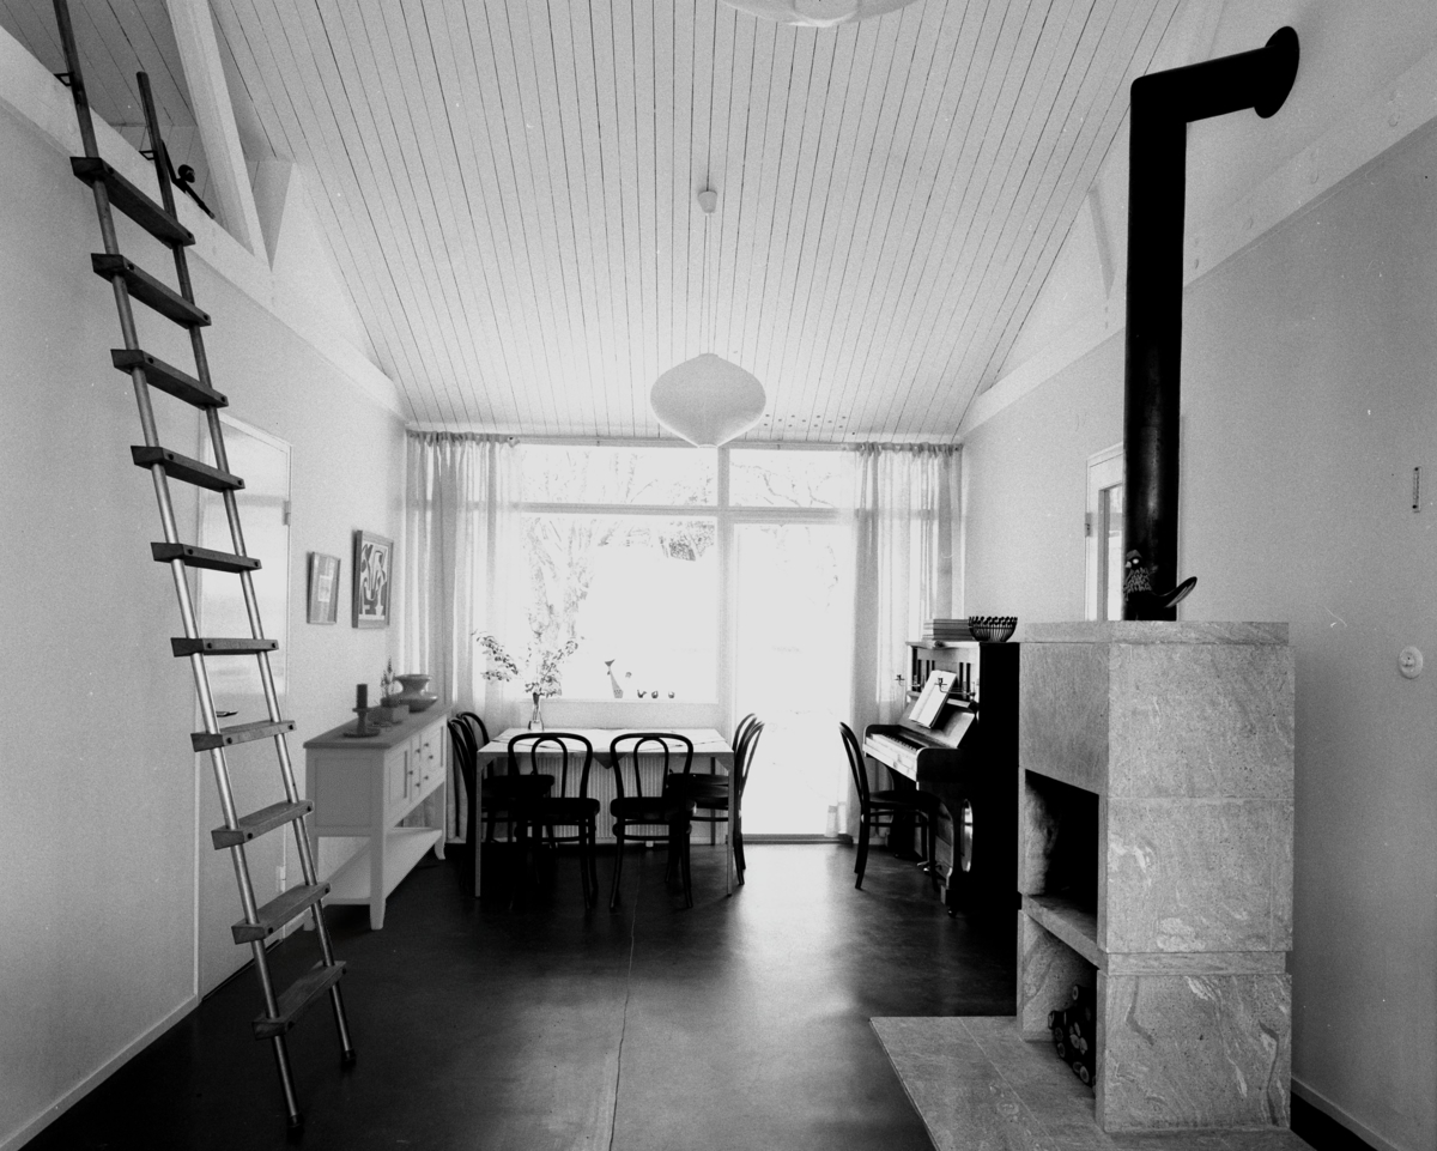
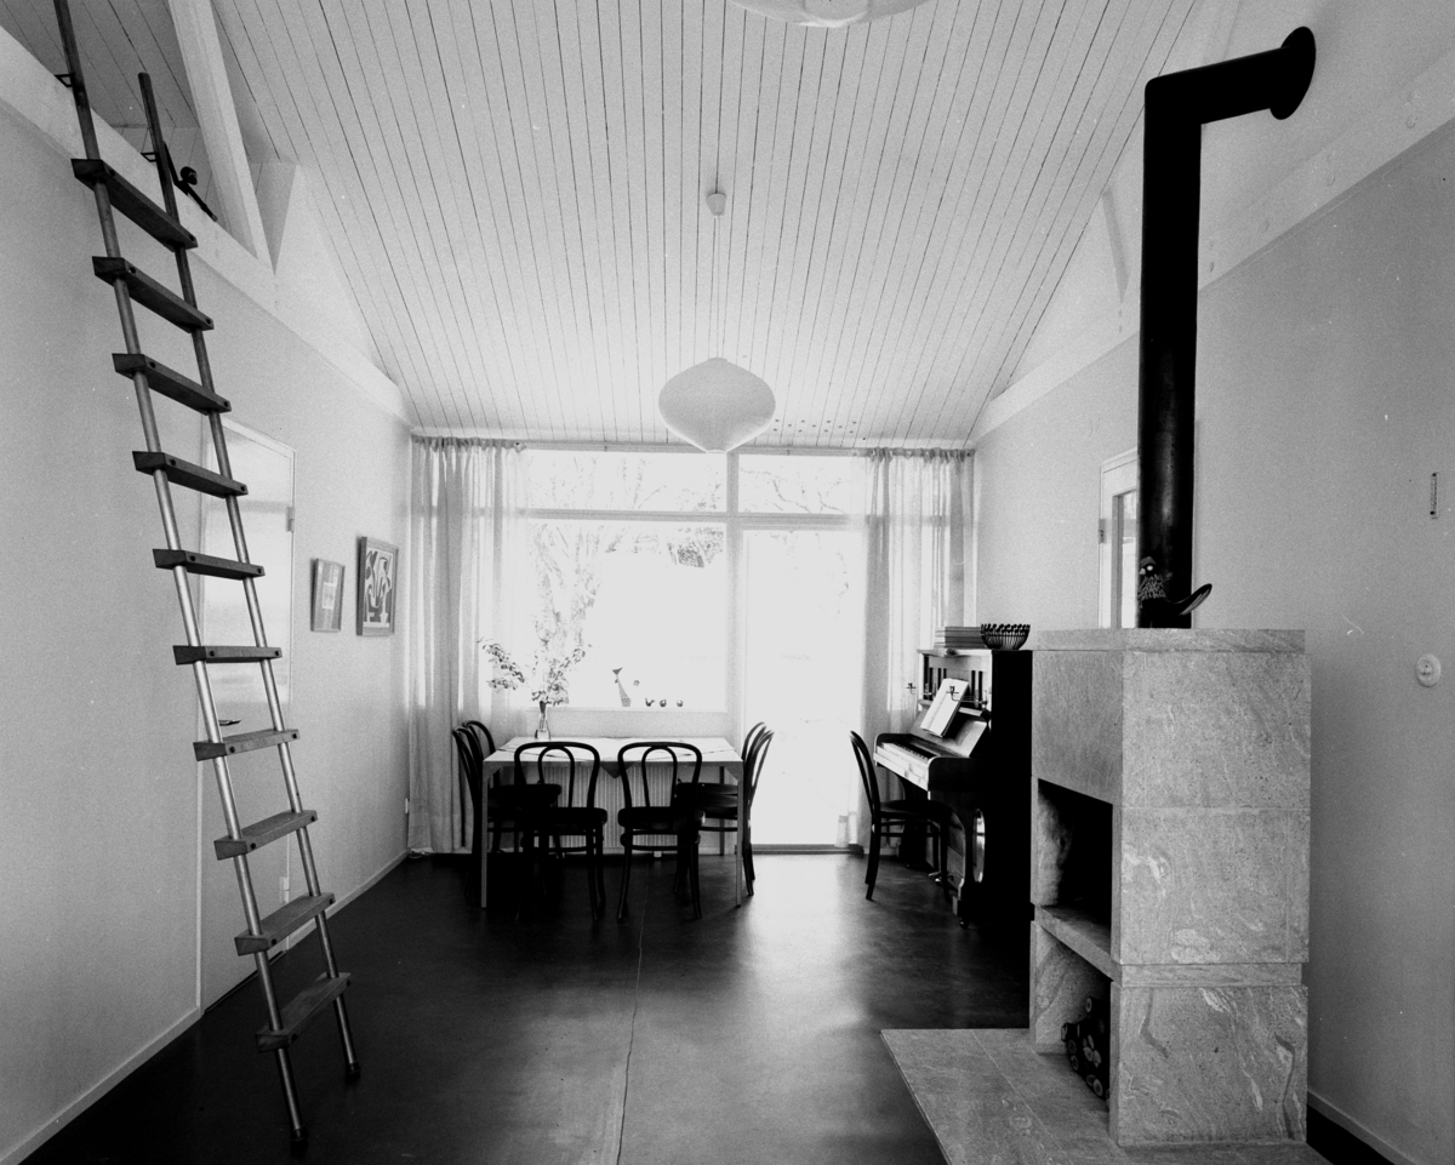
- potted plant [366,655,408,726]
- decorative vase [389,673,441,711]
- candle holder [342,683,393,738]
- sideboard [302,703,455,932]
